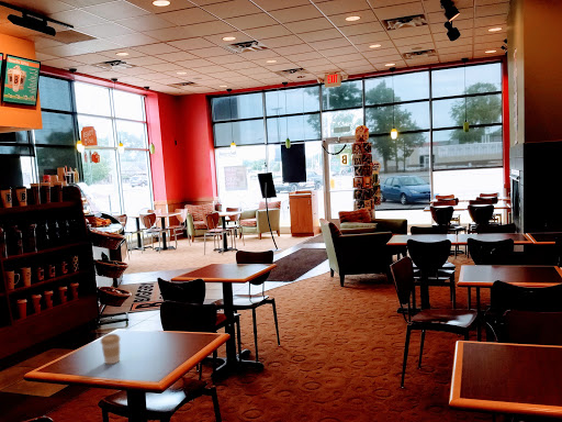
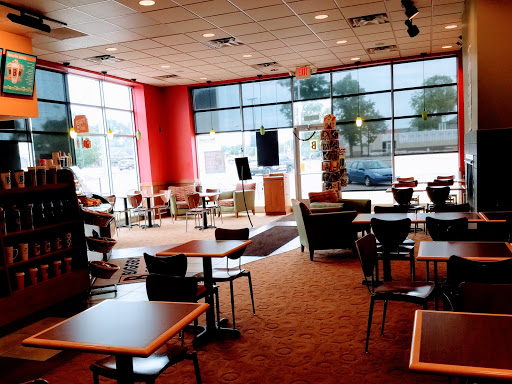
- coffee cup [100,333,122,365]
